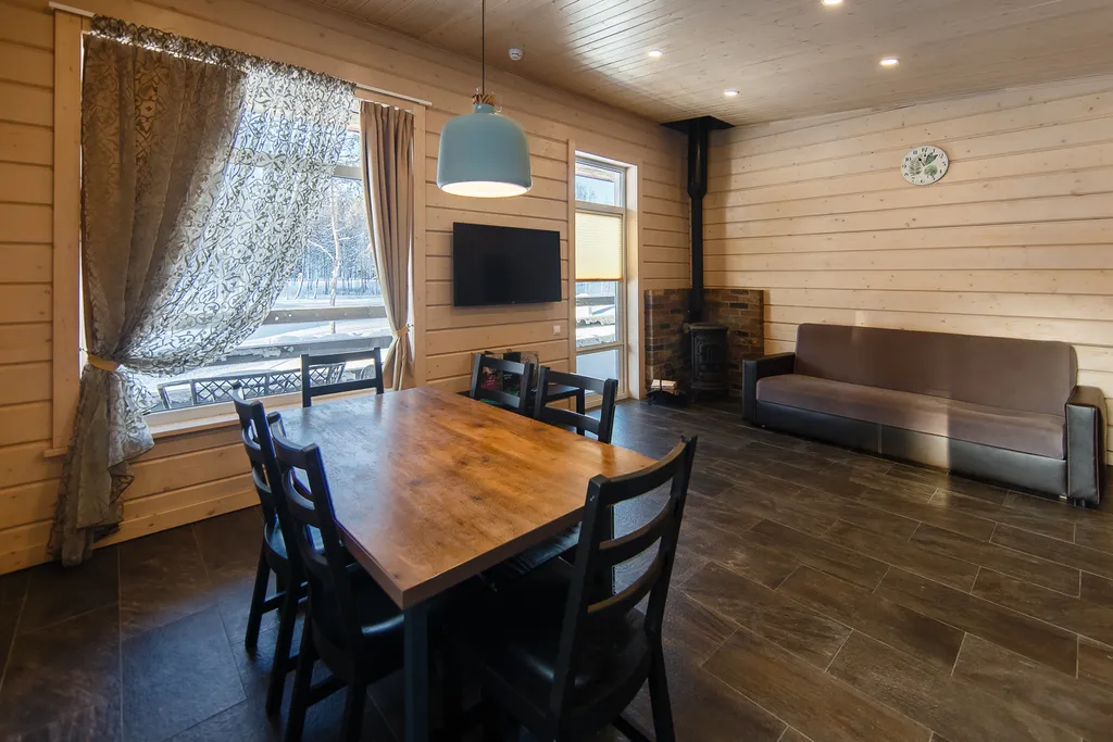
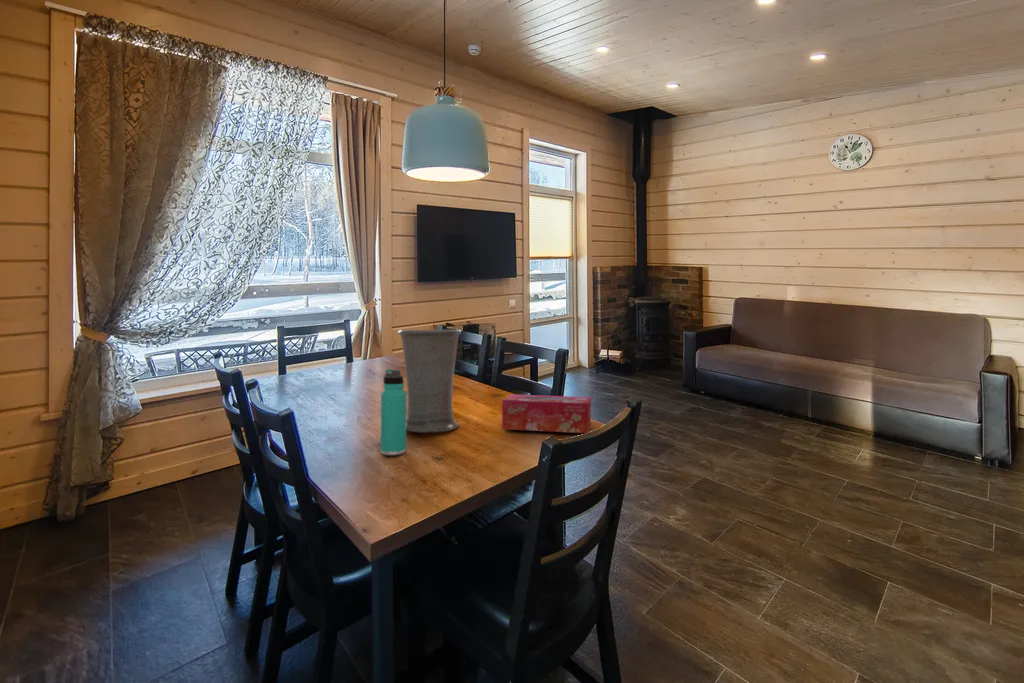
+ vase [397,329,462,433]
+ thermos bottle [380,368,407,456]
+ tissue box [501,393,592,434]
